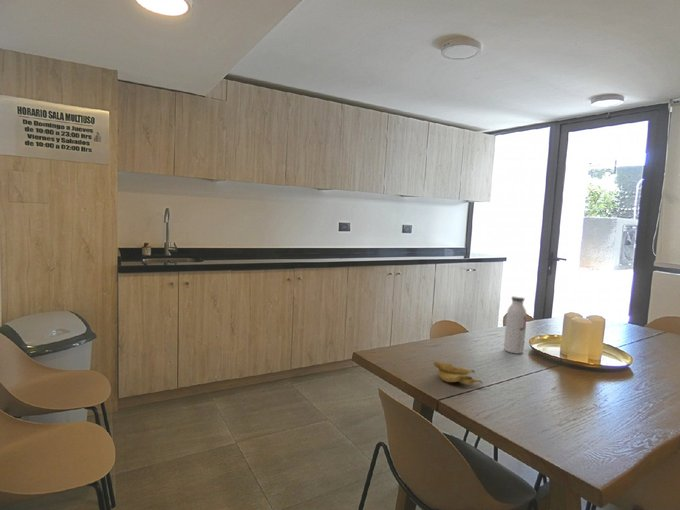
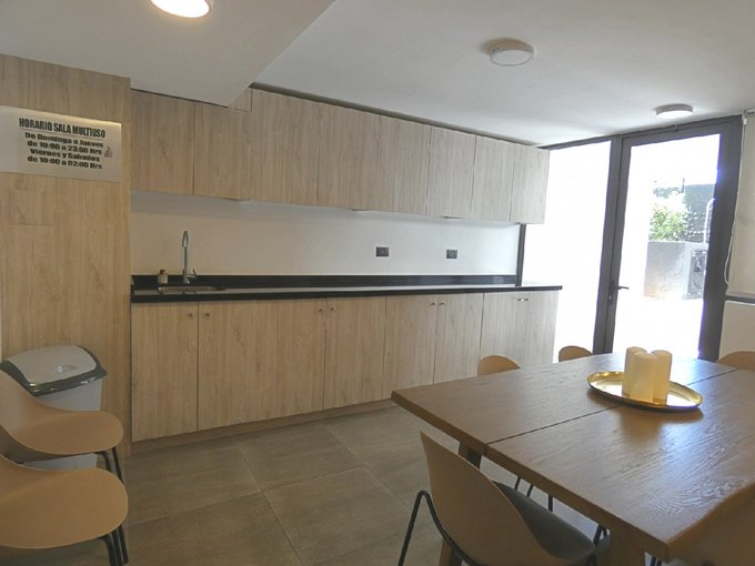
- banana [433,360,483,386]
- water bottle [503,295,528,355]
